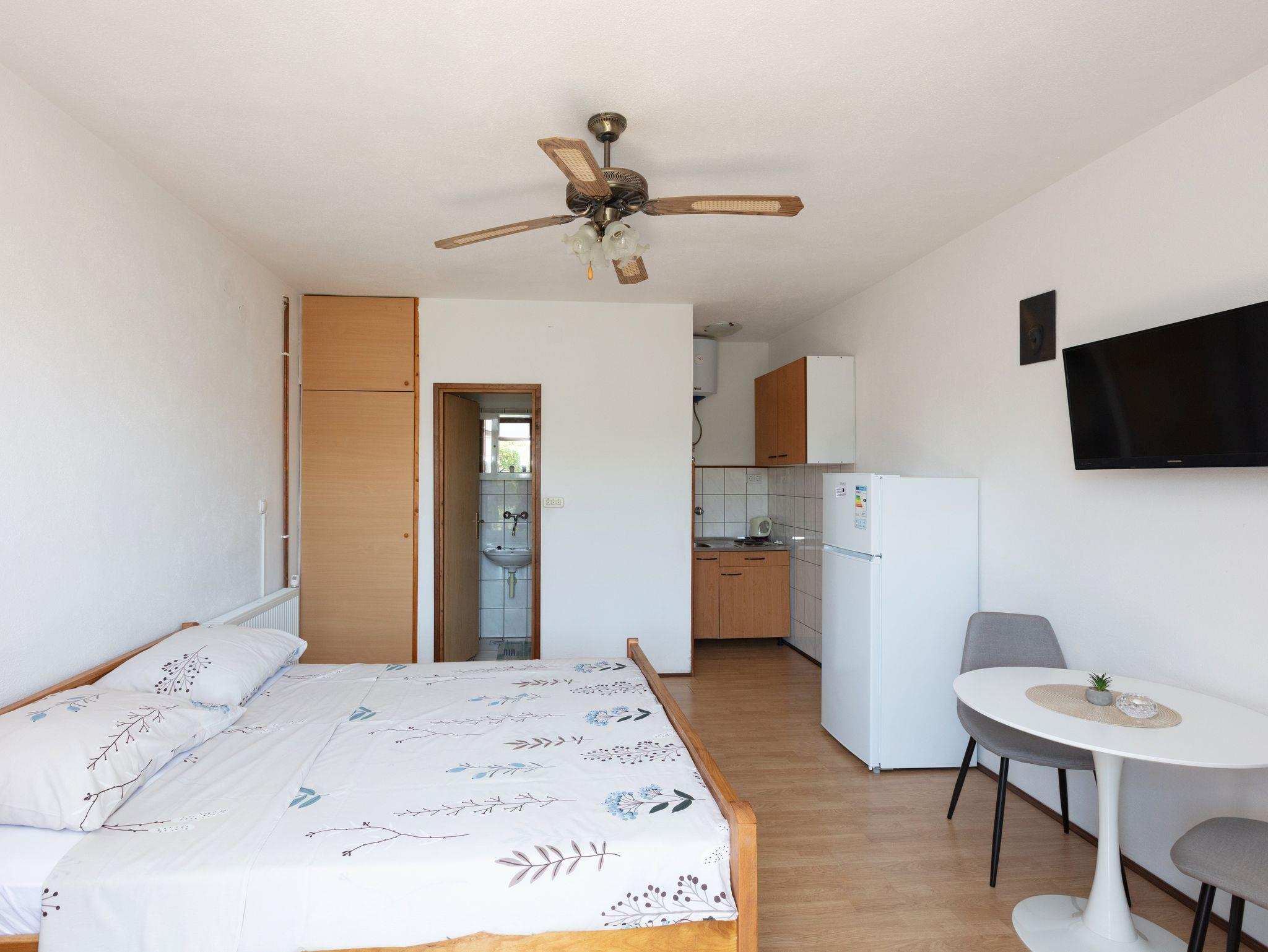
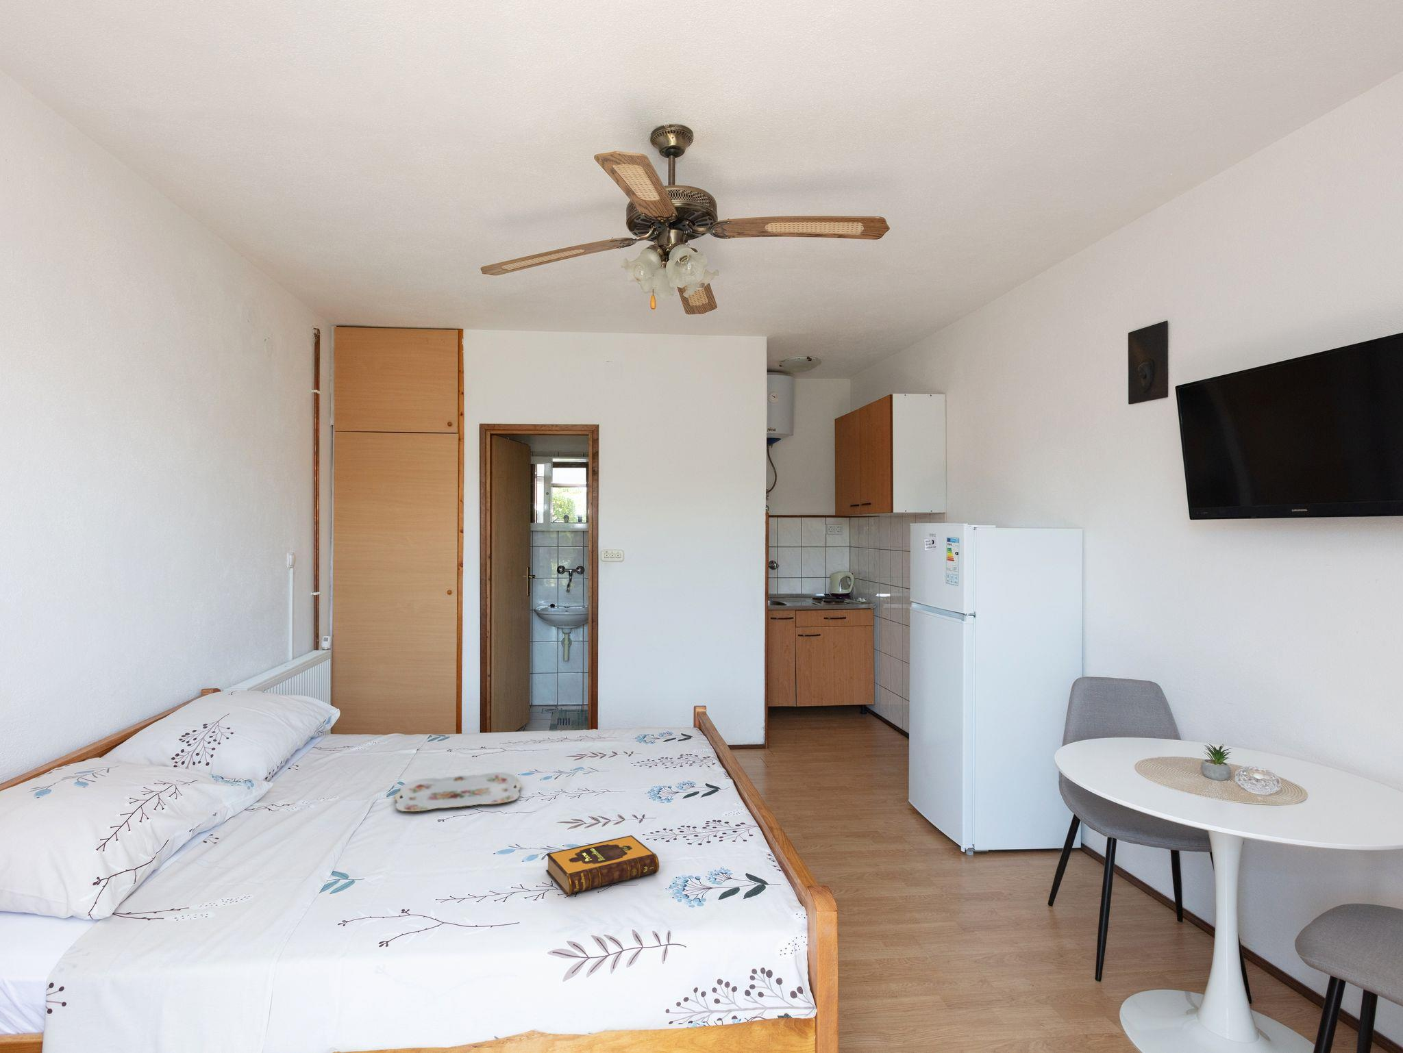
+ serving tray [393,772,522,812]
+ hardback book [545,835,659,896]
